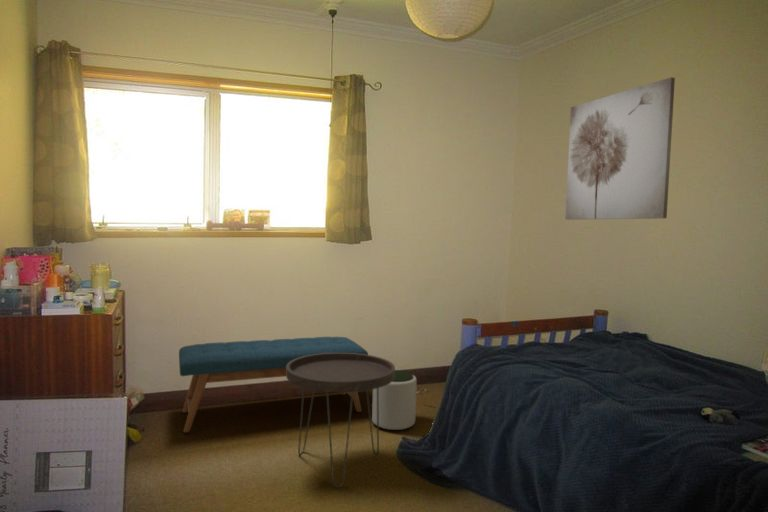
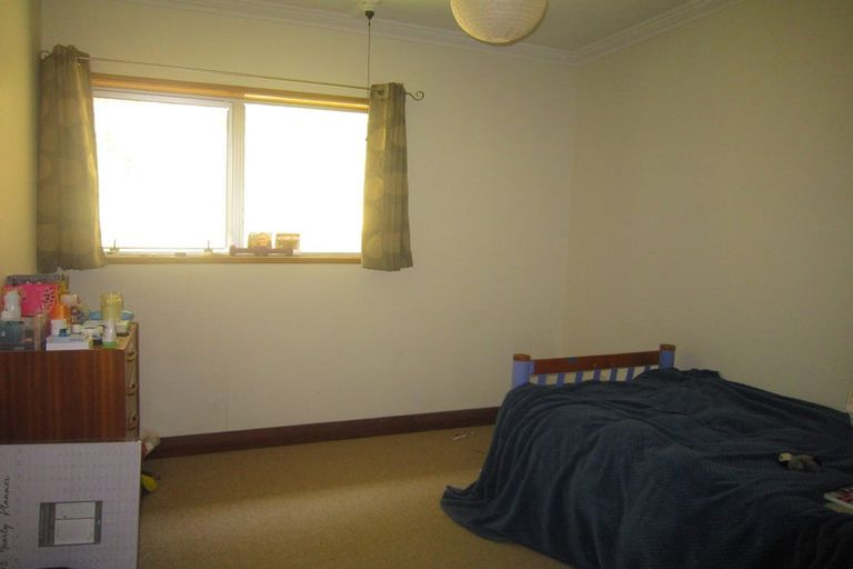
- wall art [564,76,676,221]
- side table [285,353,396,488]
- plant pot [371,369,418,431]
- bench [178,336,369,433]
